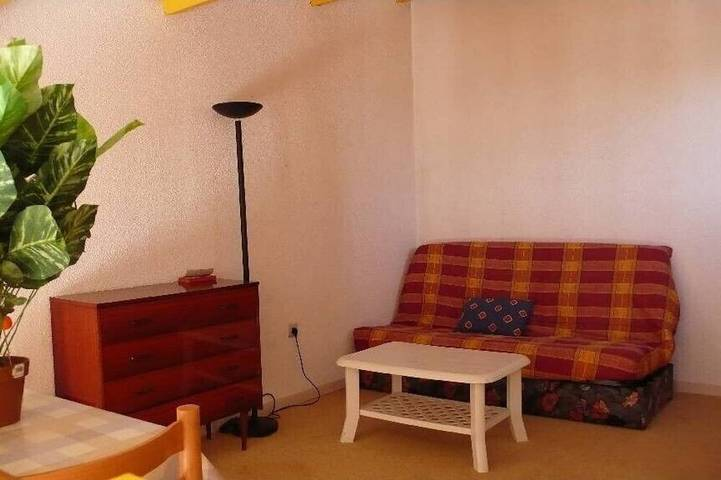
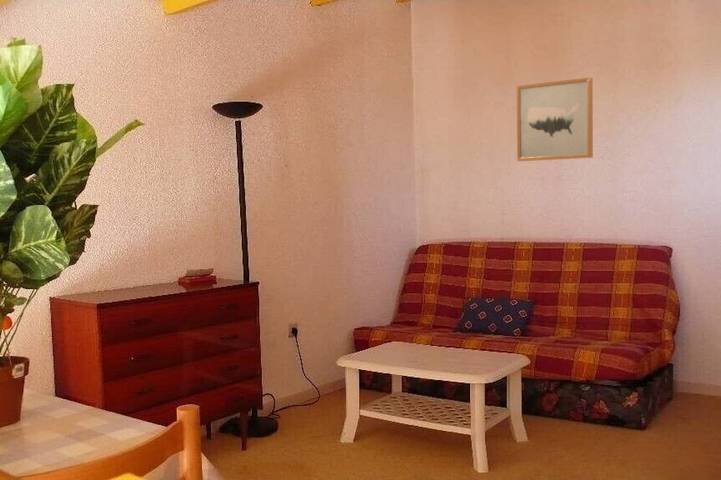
+ wall art [516,77,594,162]
